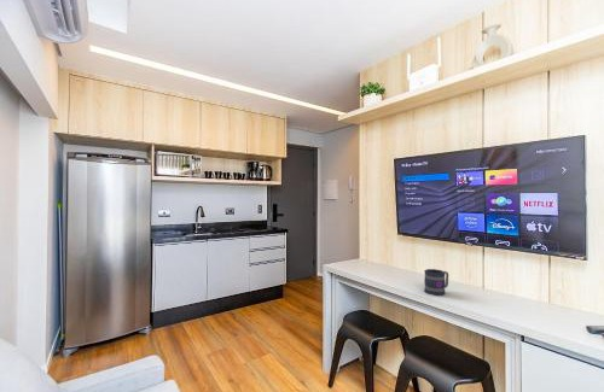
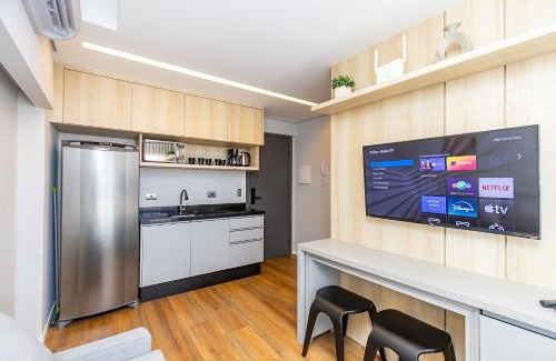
- mug [423,268,449,297]
